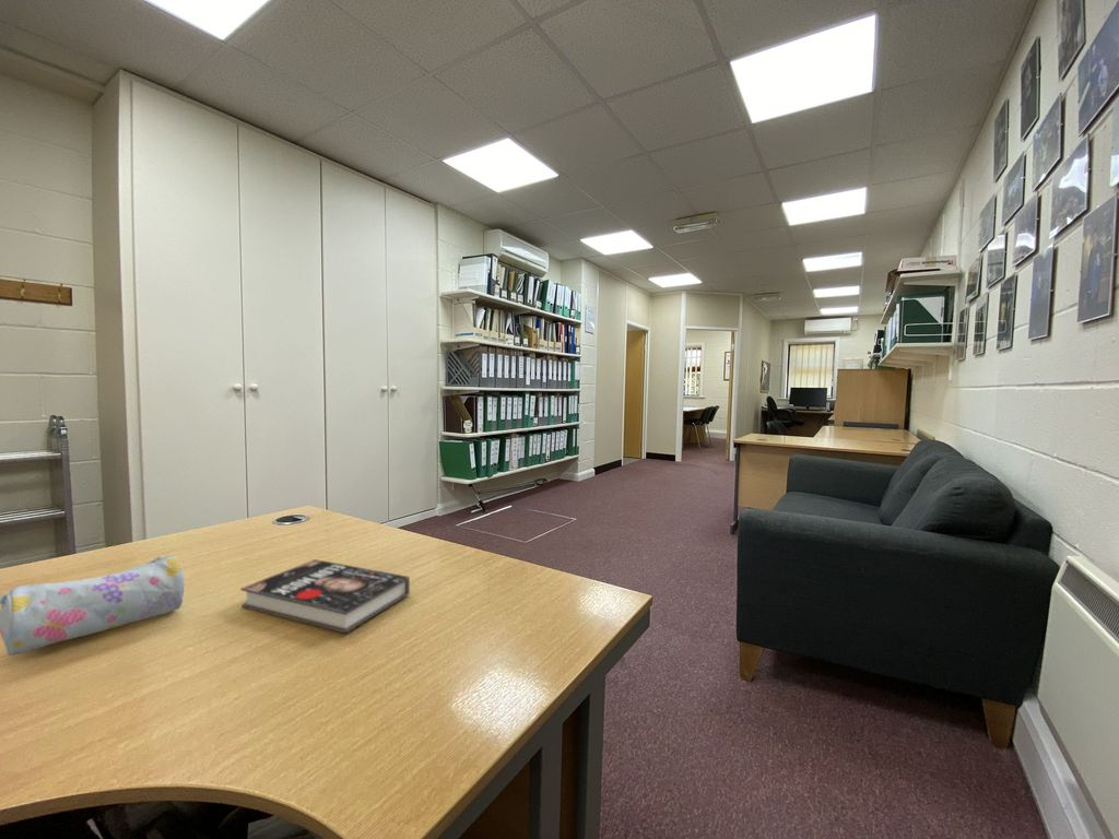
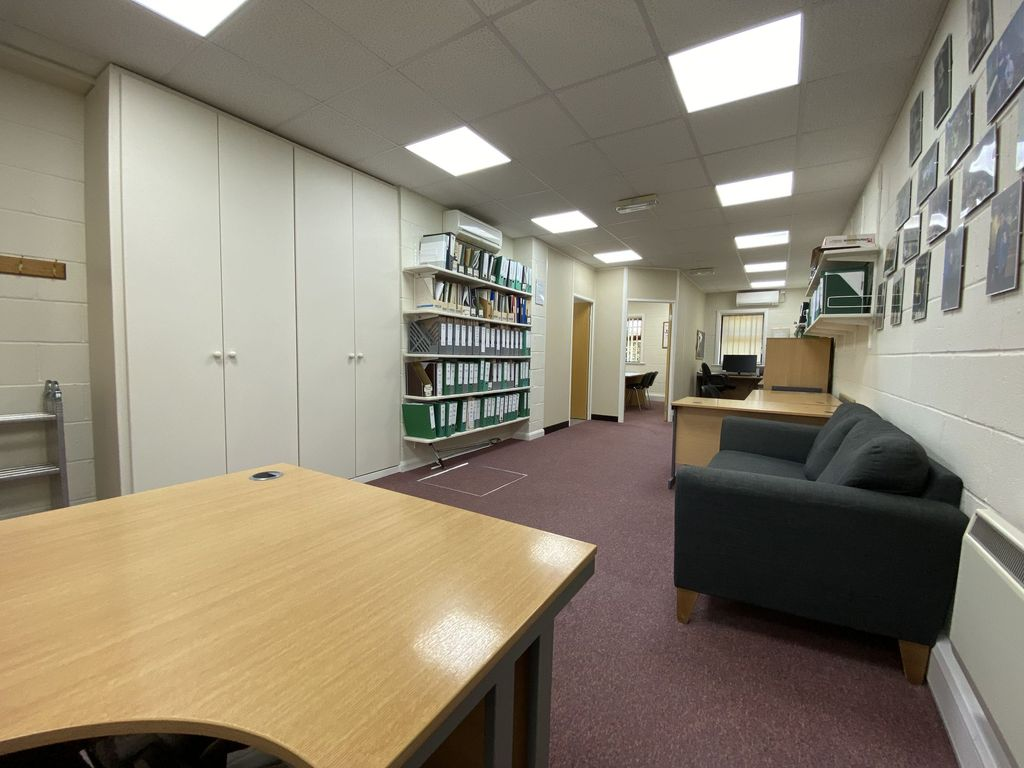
- book [239,558,411,635]
- pencil case [0,555,185,657]
